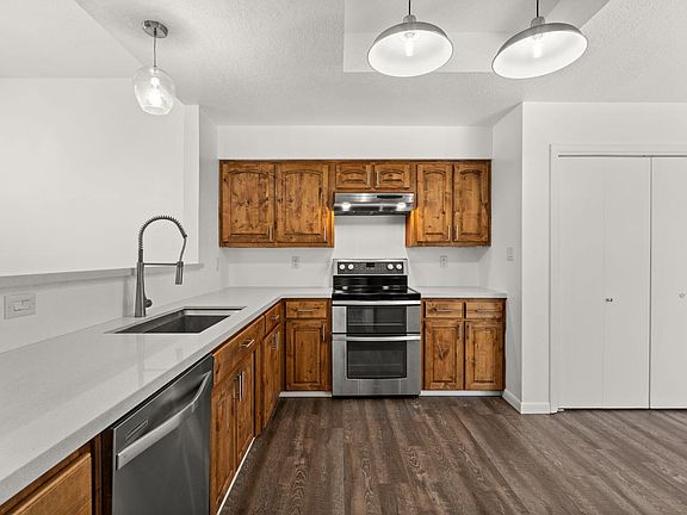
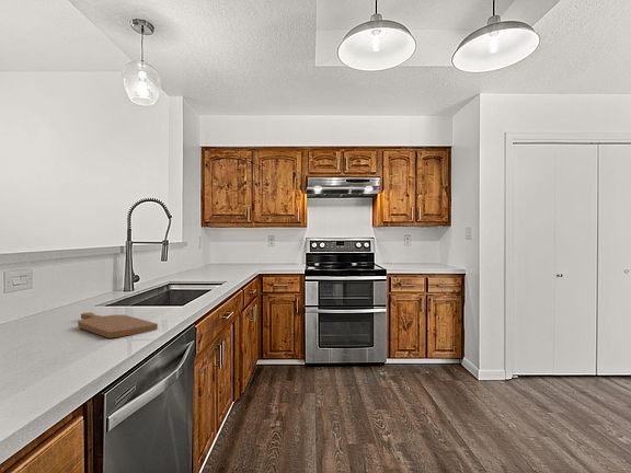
+ cutting board [77,311,159,339]
